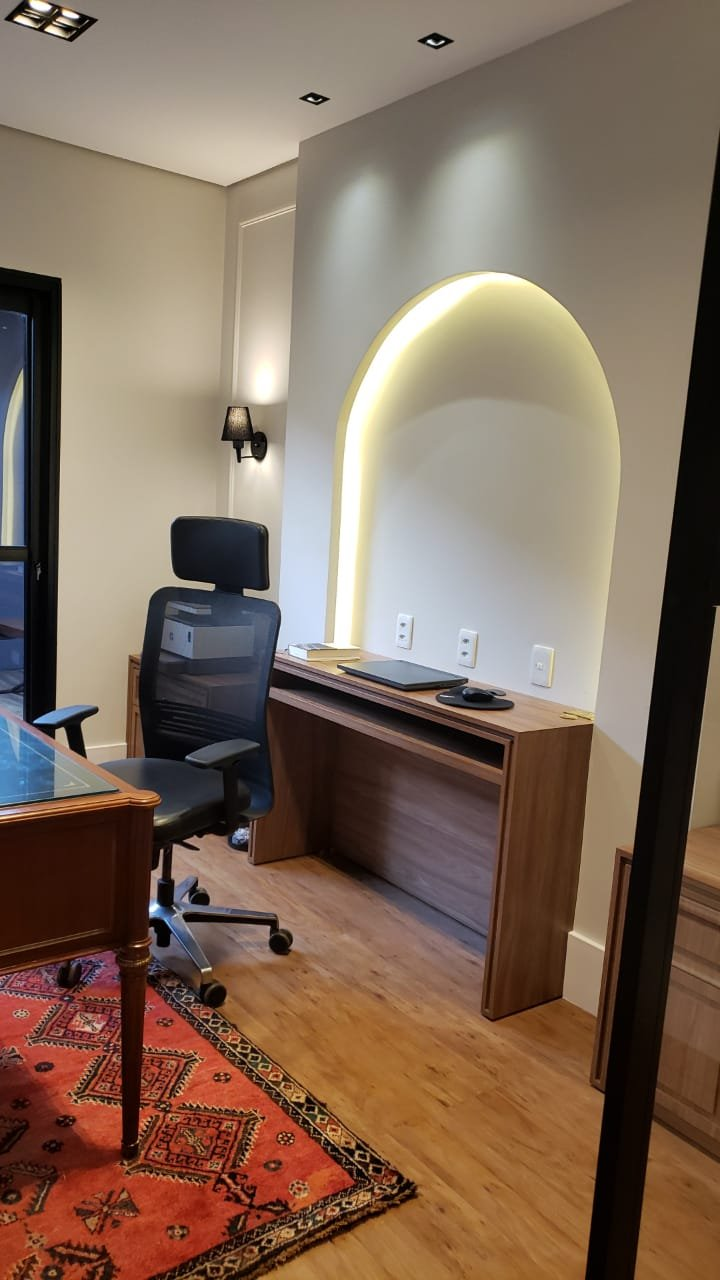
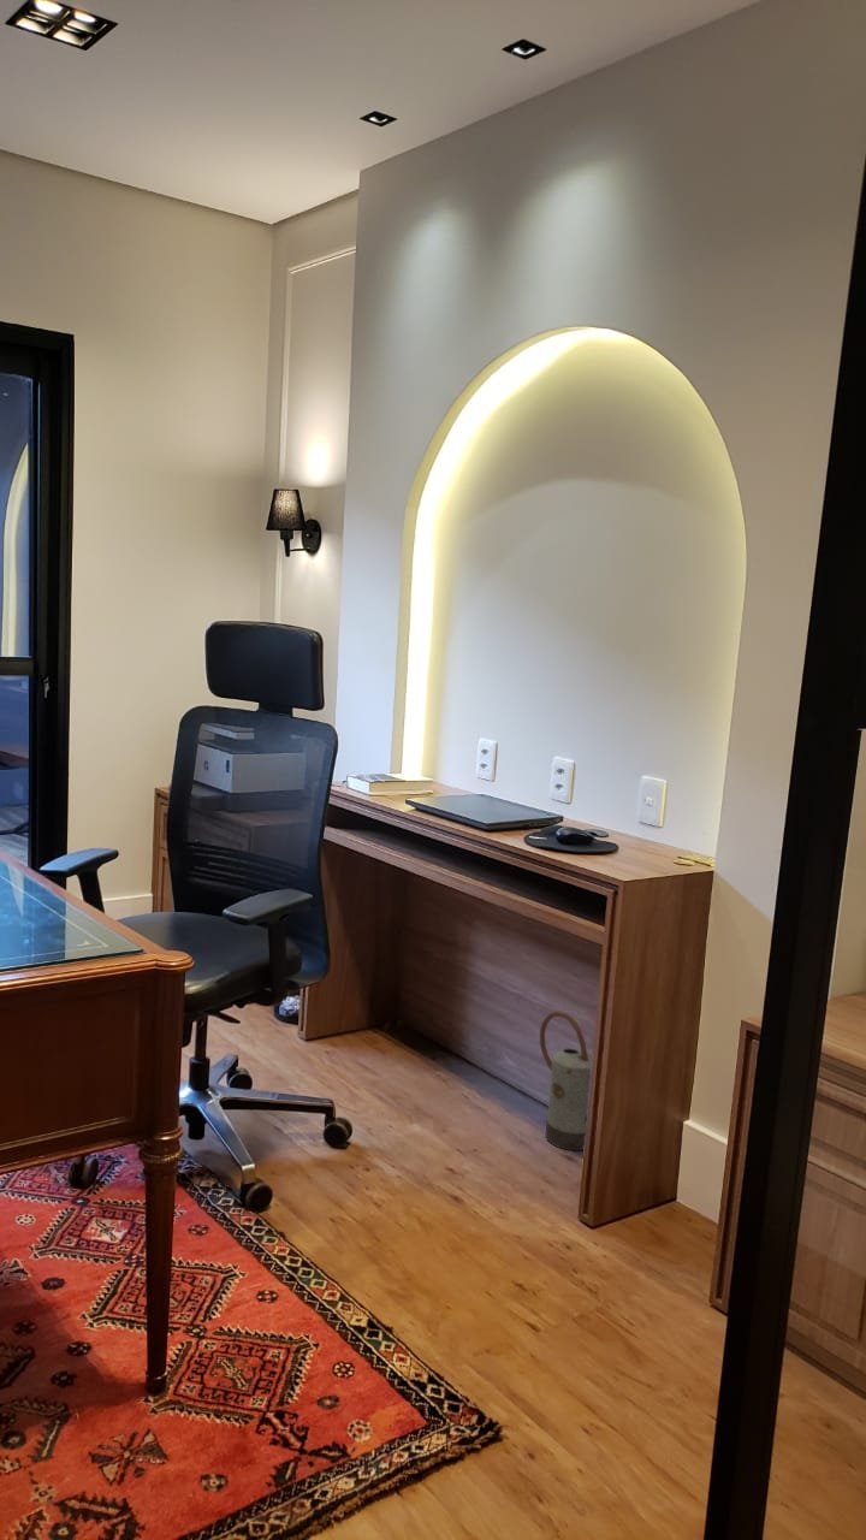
+ watering can [539,1009,593,1151]
